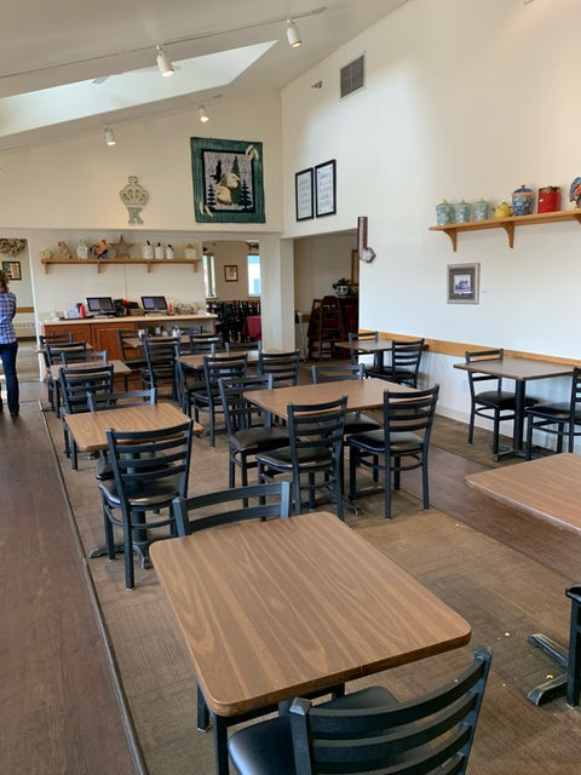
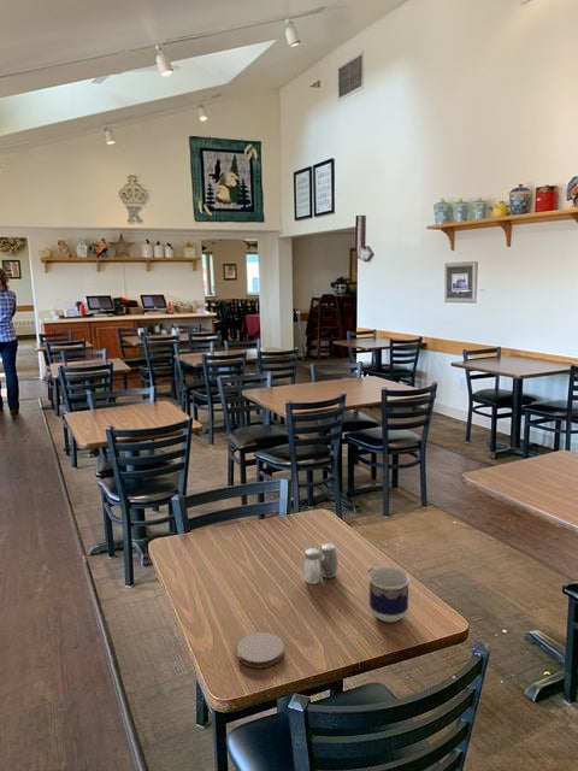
+ salt and pepper shaker [302,542,338,585]
+ coaster [236,631,285,669]
+ cup [367,565,411,623]
